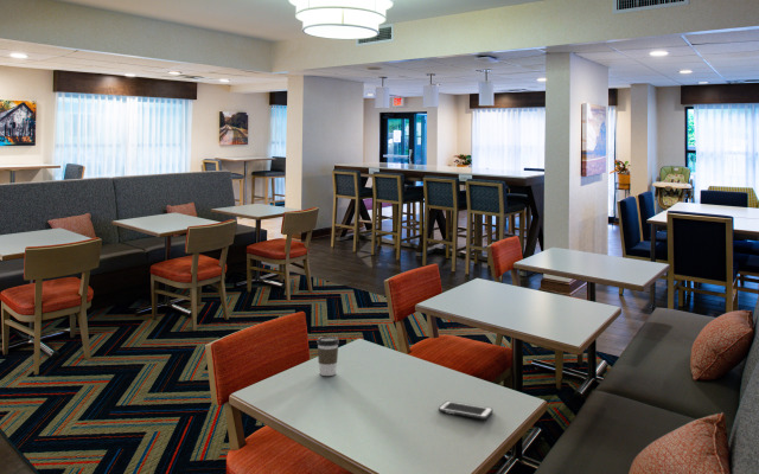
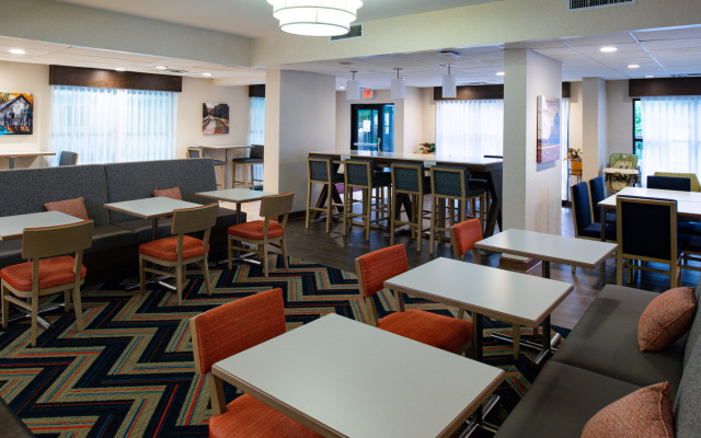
- coffee cup [315,335,340,377]
- cell phone [438,399,493,421]
